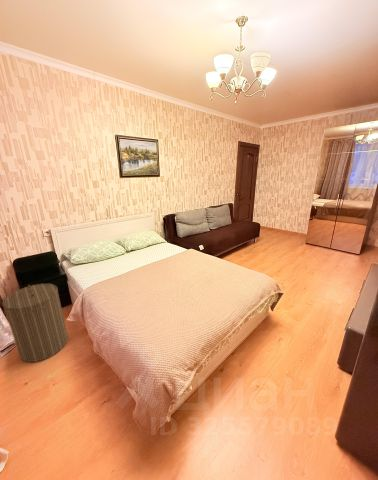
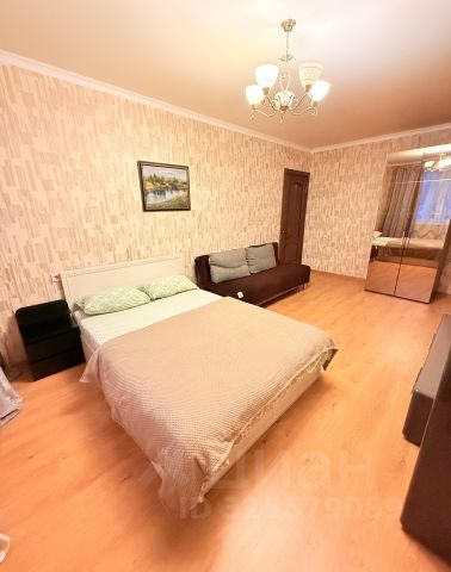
- laundry hamper [1,283,69,363]
